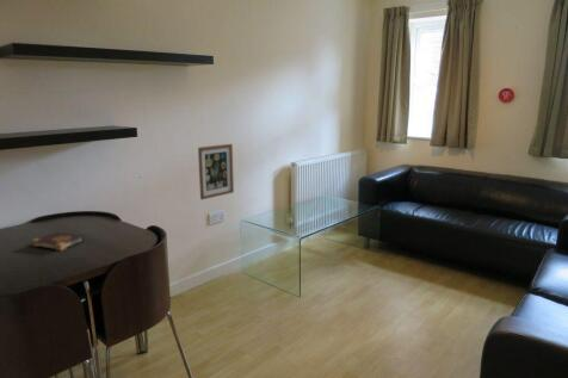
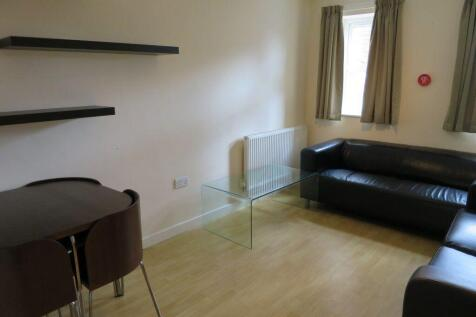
- book [31,230,86,252]
- wall art [197,143,235,200]
